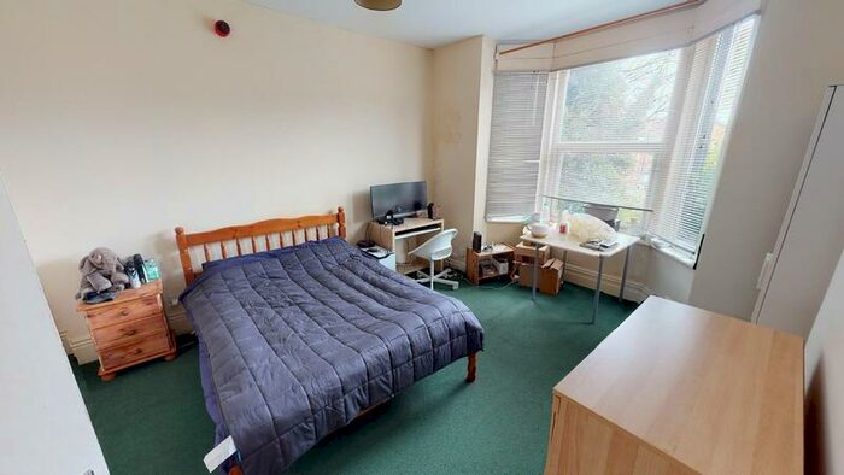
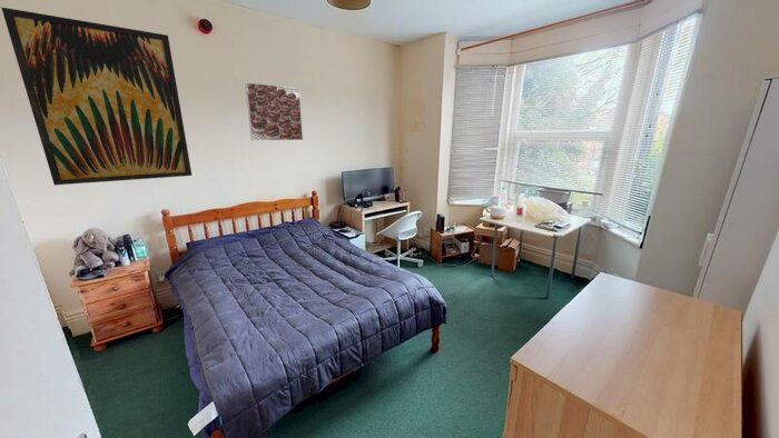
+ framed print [244,81,304,141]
+ wall art [0,6,193,186]
